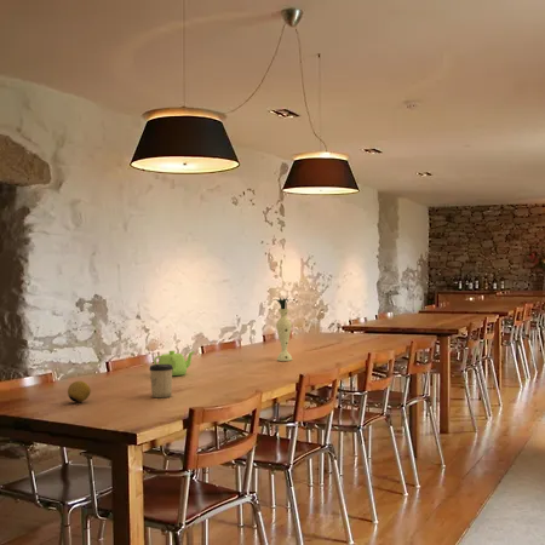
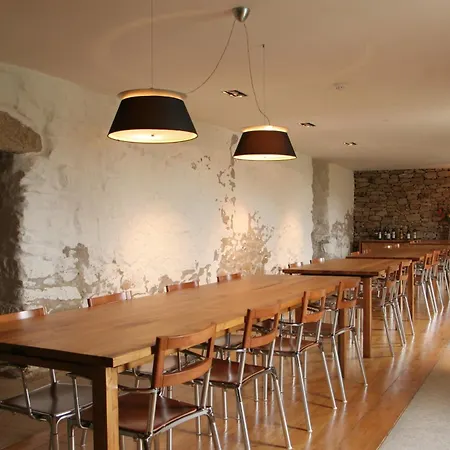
- cup [148,363,173,398]
- vase [272,296,298,362]
- teapot [153,350,196,377]
- fruit [67,380,92,403]
